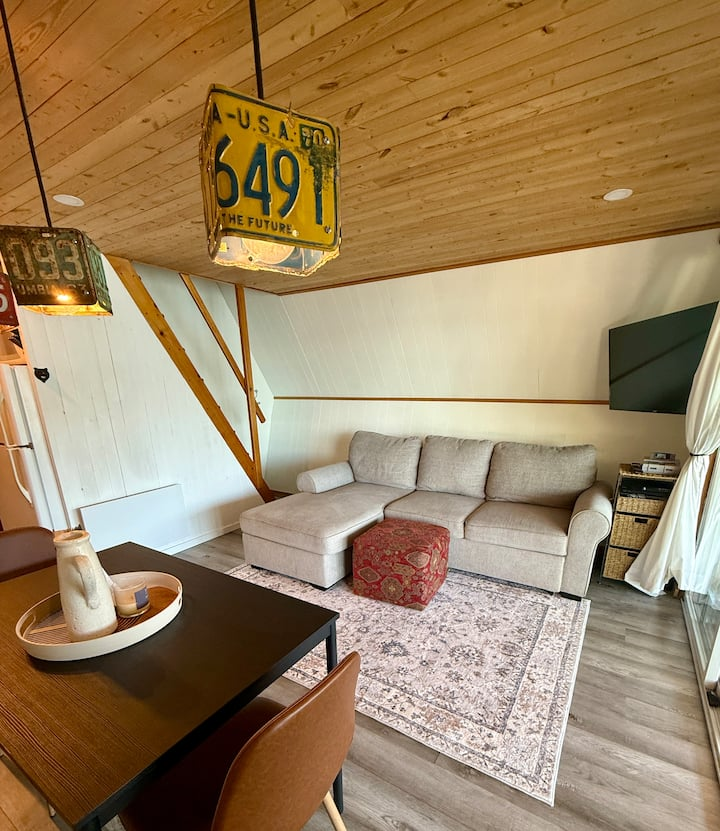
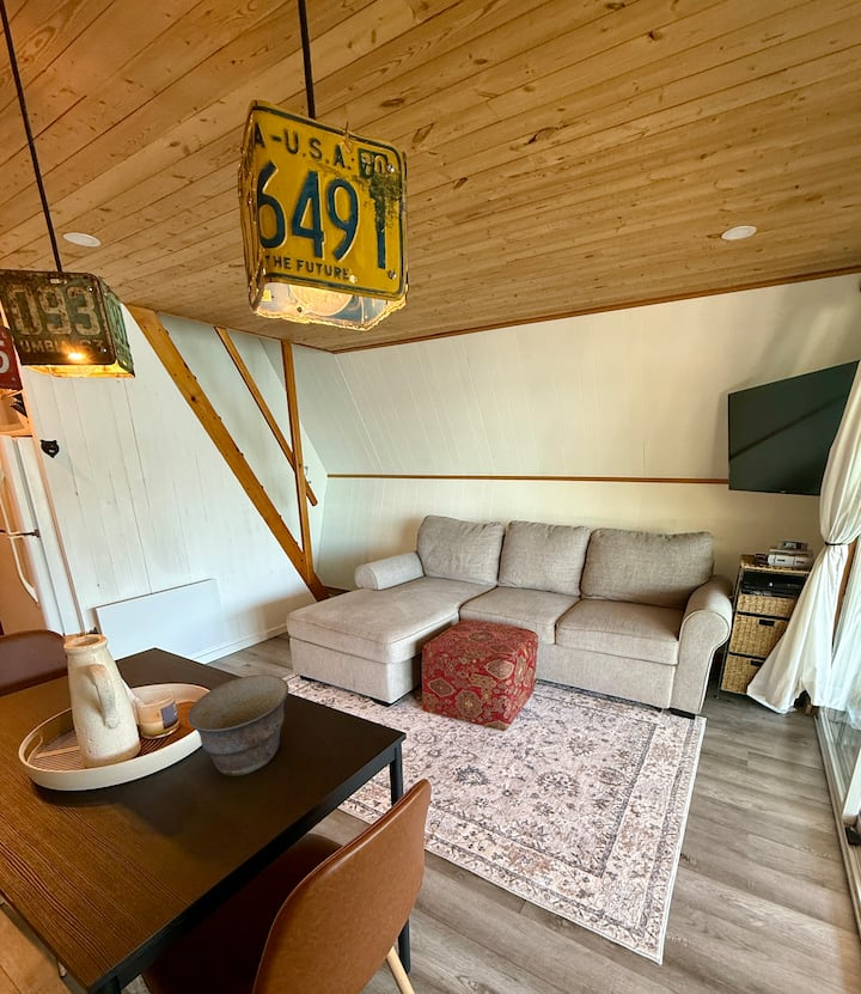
+ bowl [187,673,291,777]
